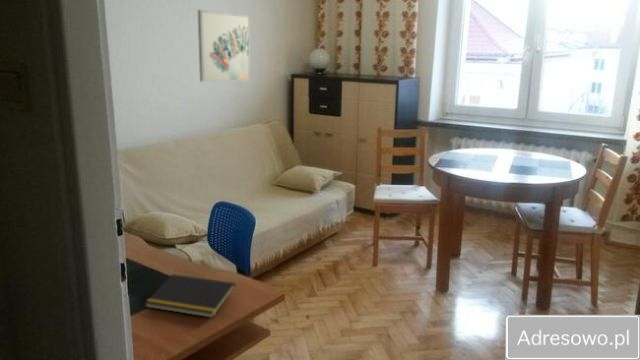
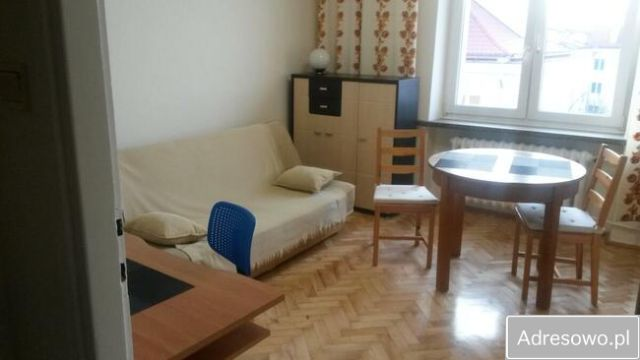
- wall art [197,9,251,83]
- notepad [143,273,237,319]
